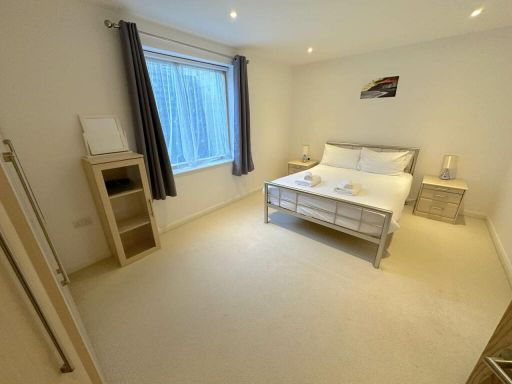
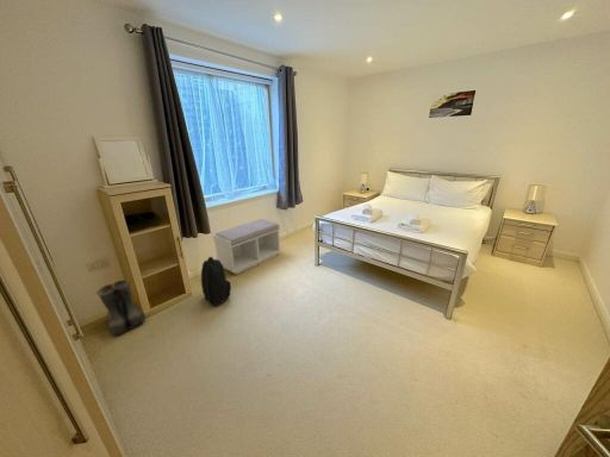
+ bench [212,218,282,276]
+ boots [95,278,145,337]
+ backpack [200,256,232,307]
